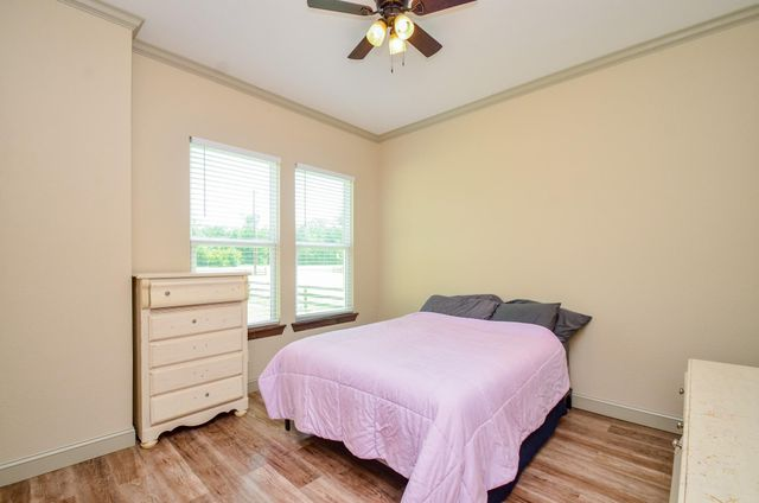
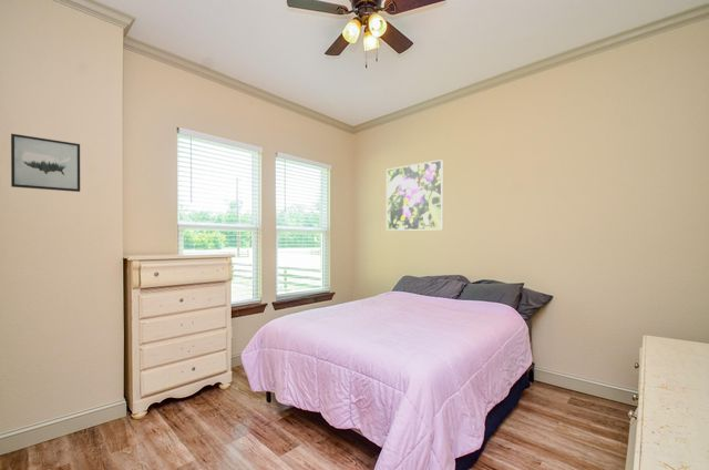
+ wall art [10,133,81,193]
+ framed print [386,159,444,232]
